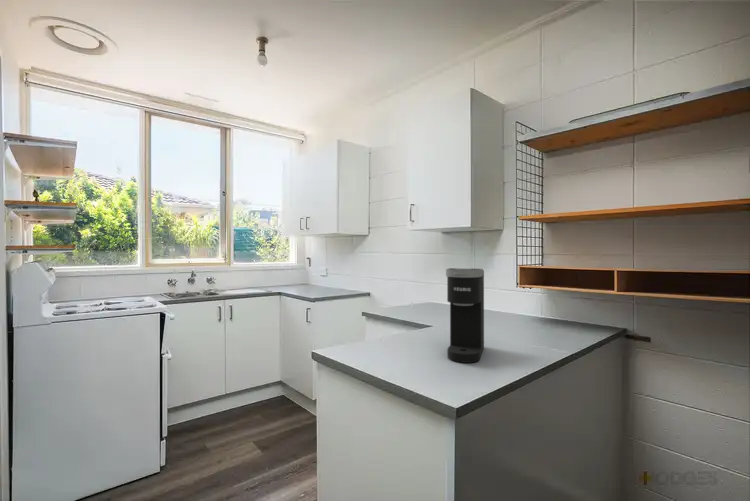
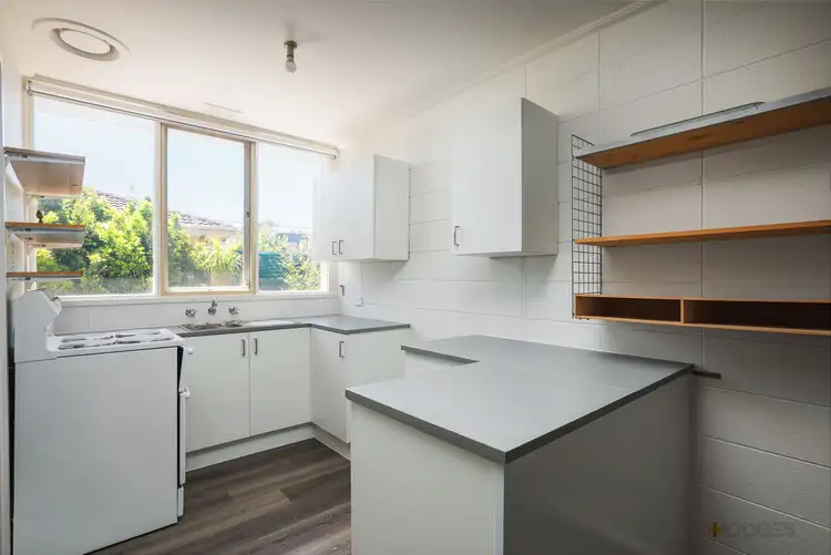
- coffee maker [445,267,485,364]
